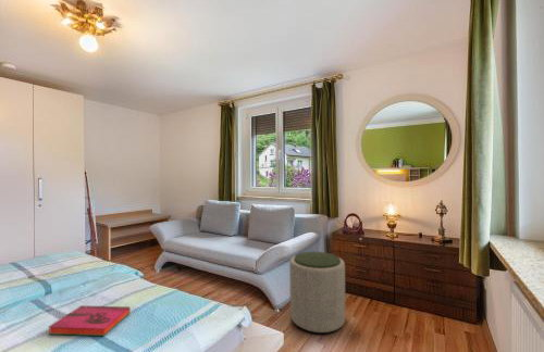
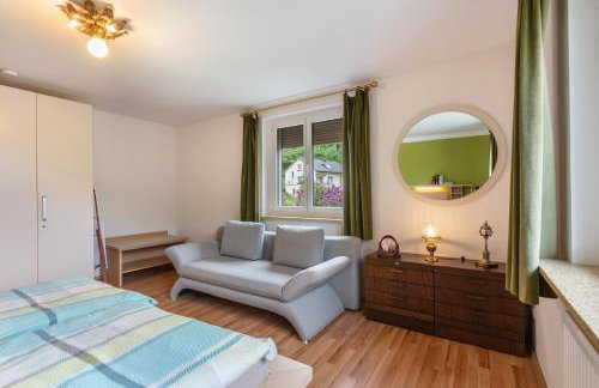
- ottoman [288,251,346,334]
- hardback book [47,304,132,337]
